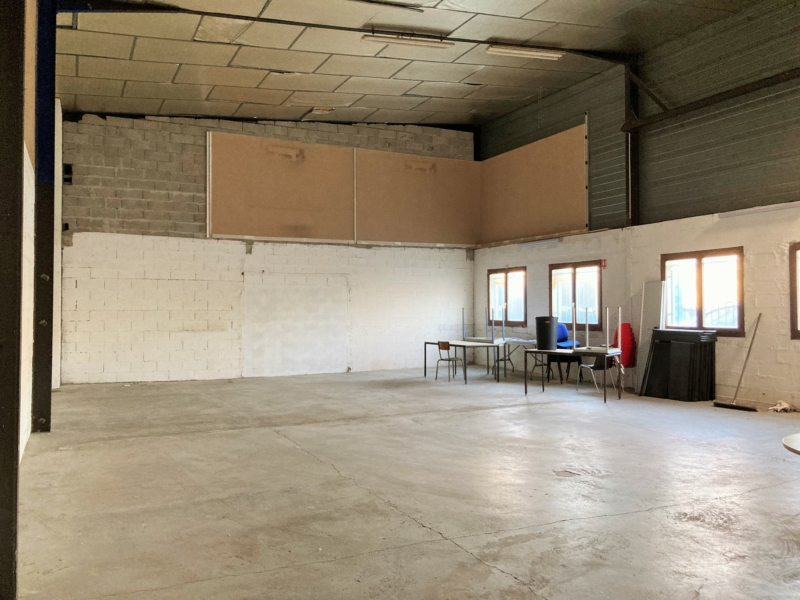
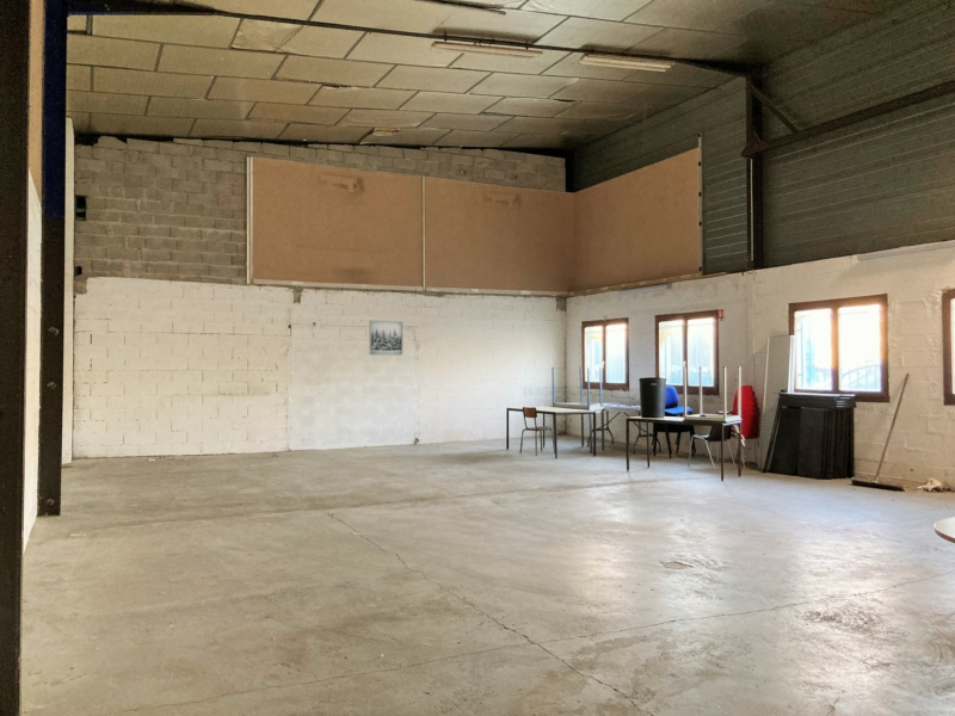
+ wall art [369,320,403,357]
